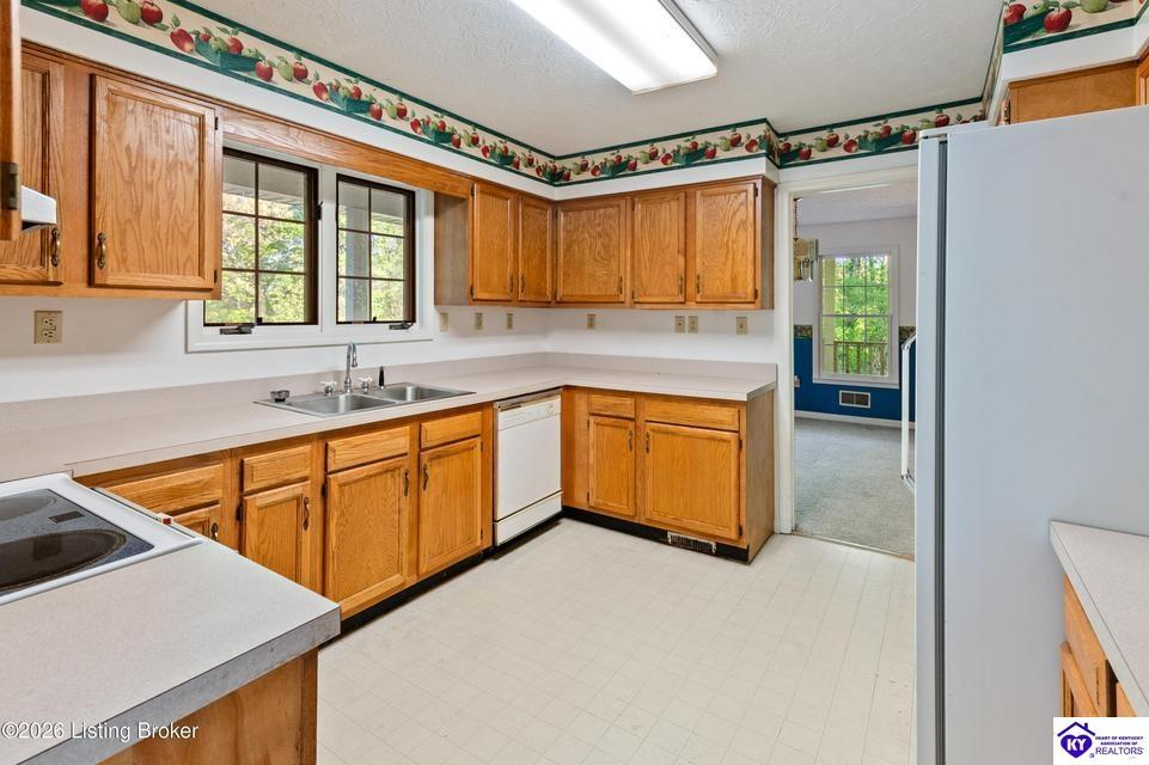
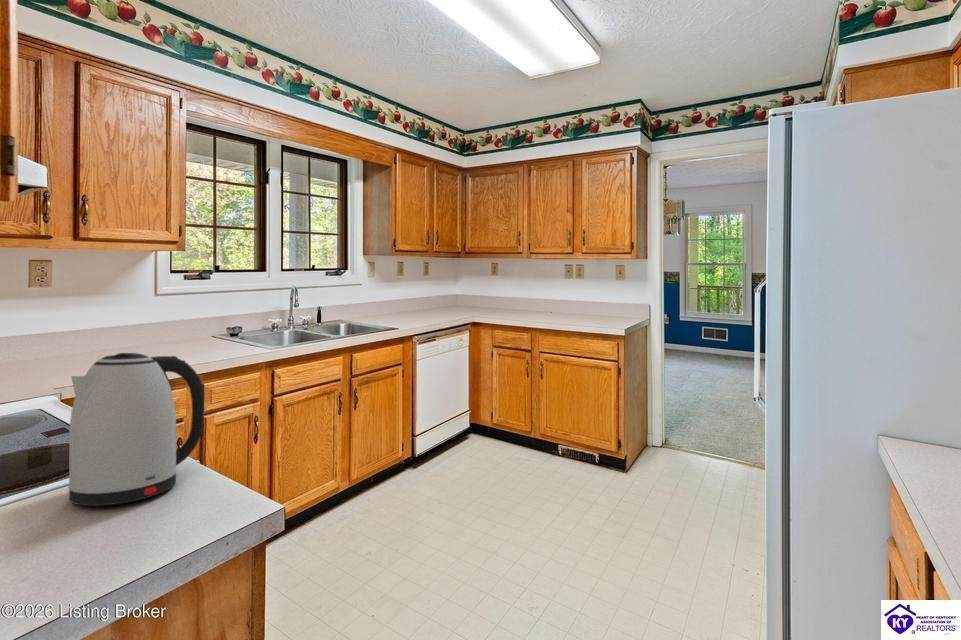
+ kettle [67,352,205,507]
